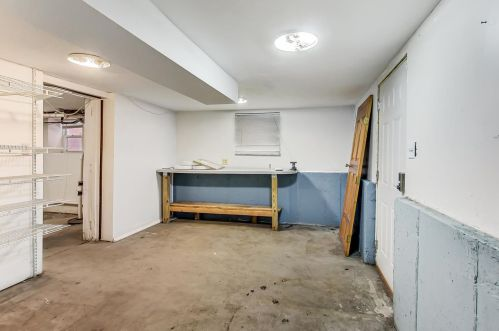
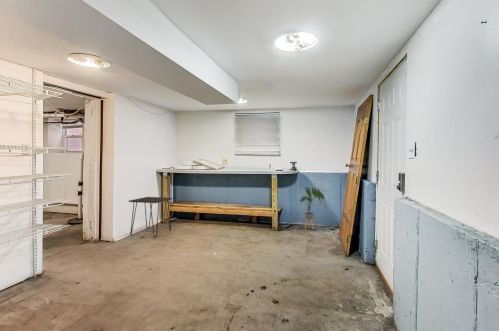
+ desk [128,196,173,238]
+ house plant [299,186,325,230]
